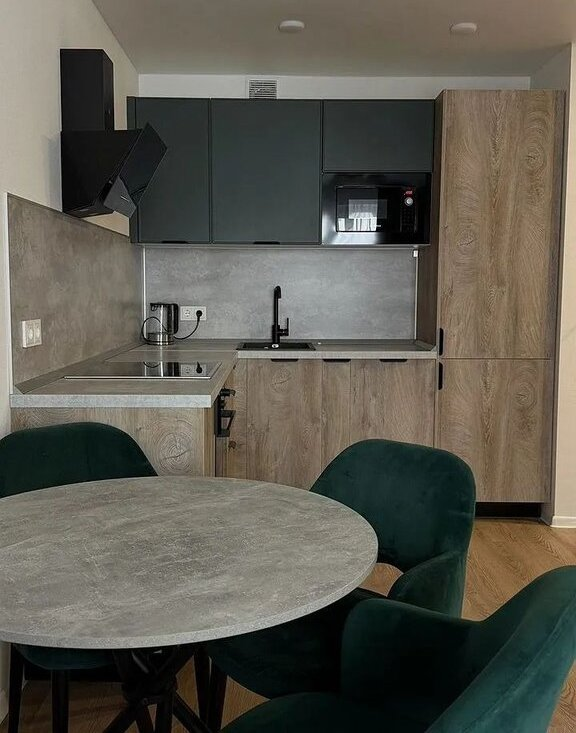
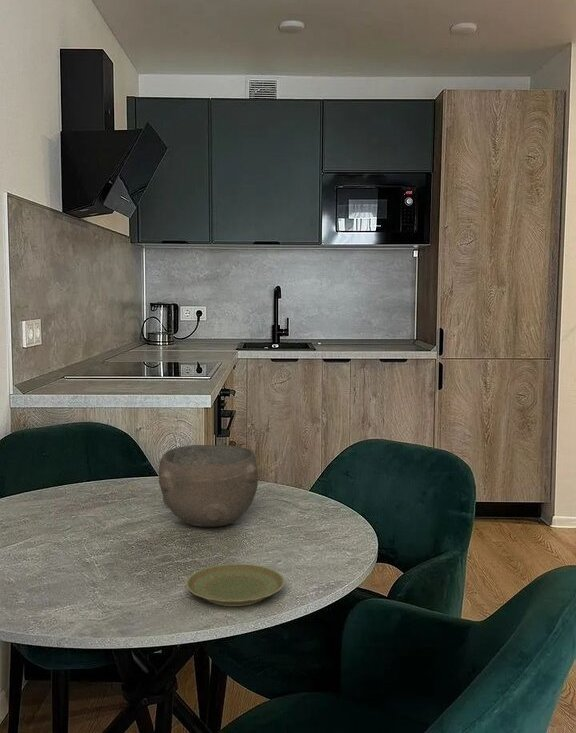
+ plate [185,563,286,607]
+ bowl [158,444,259,527]
